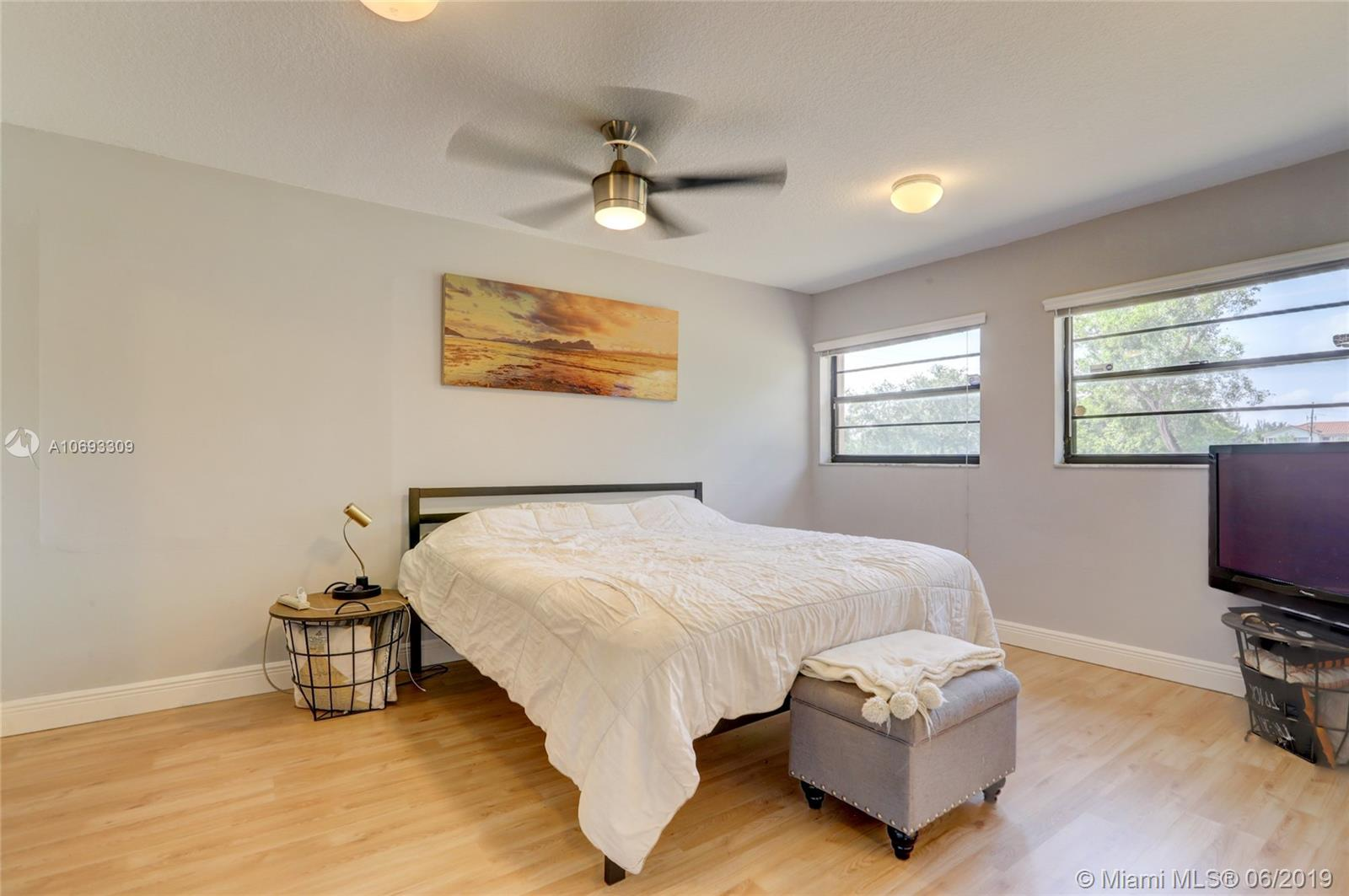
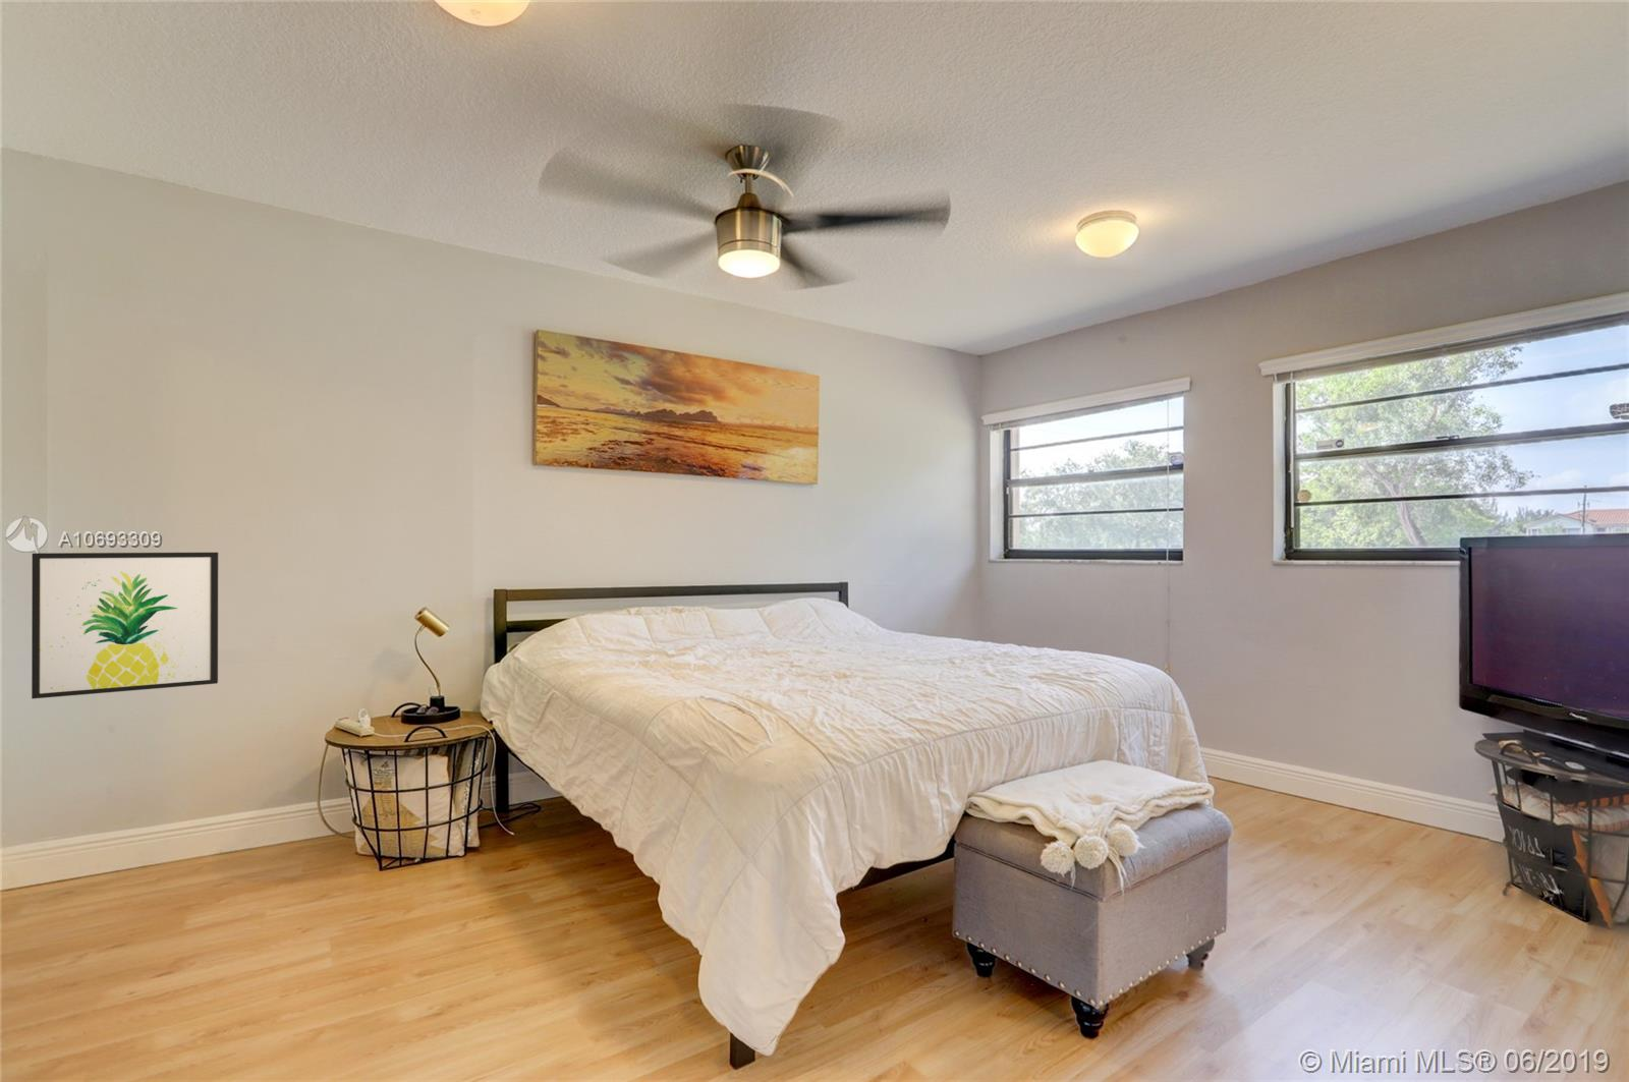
+ wall art [30,552,219,700]
